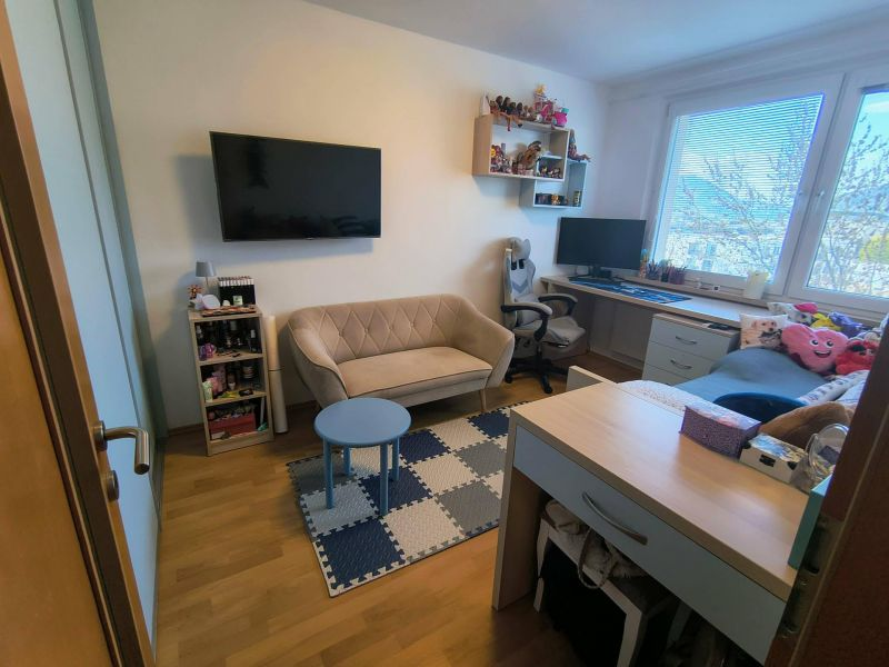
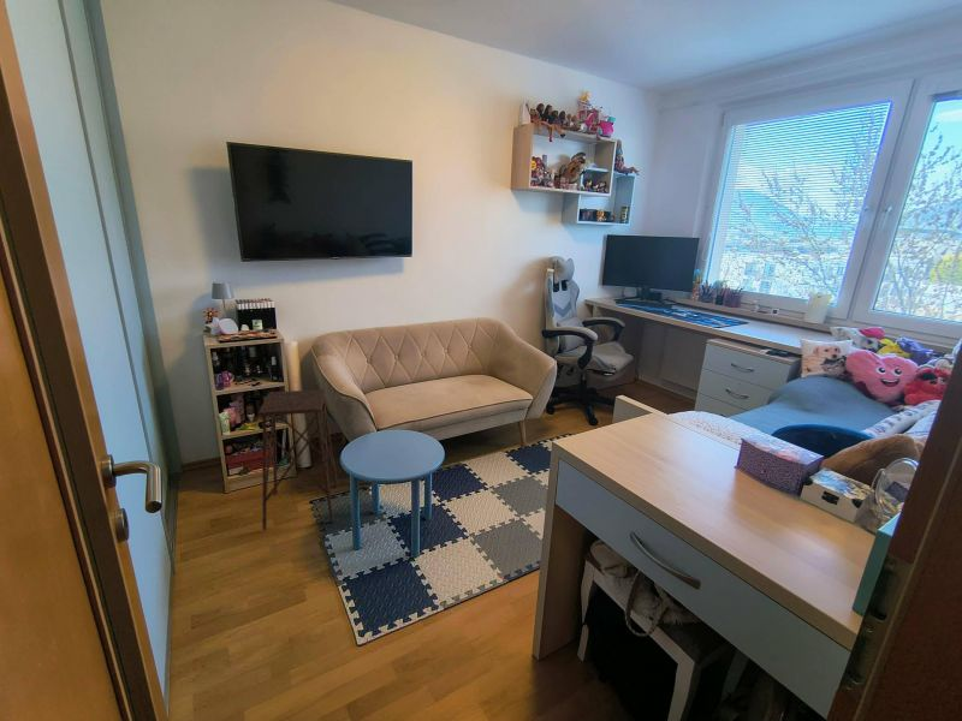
+ side table [256,388,339,531]
